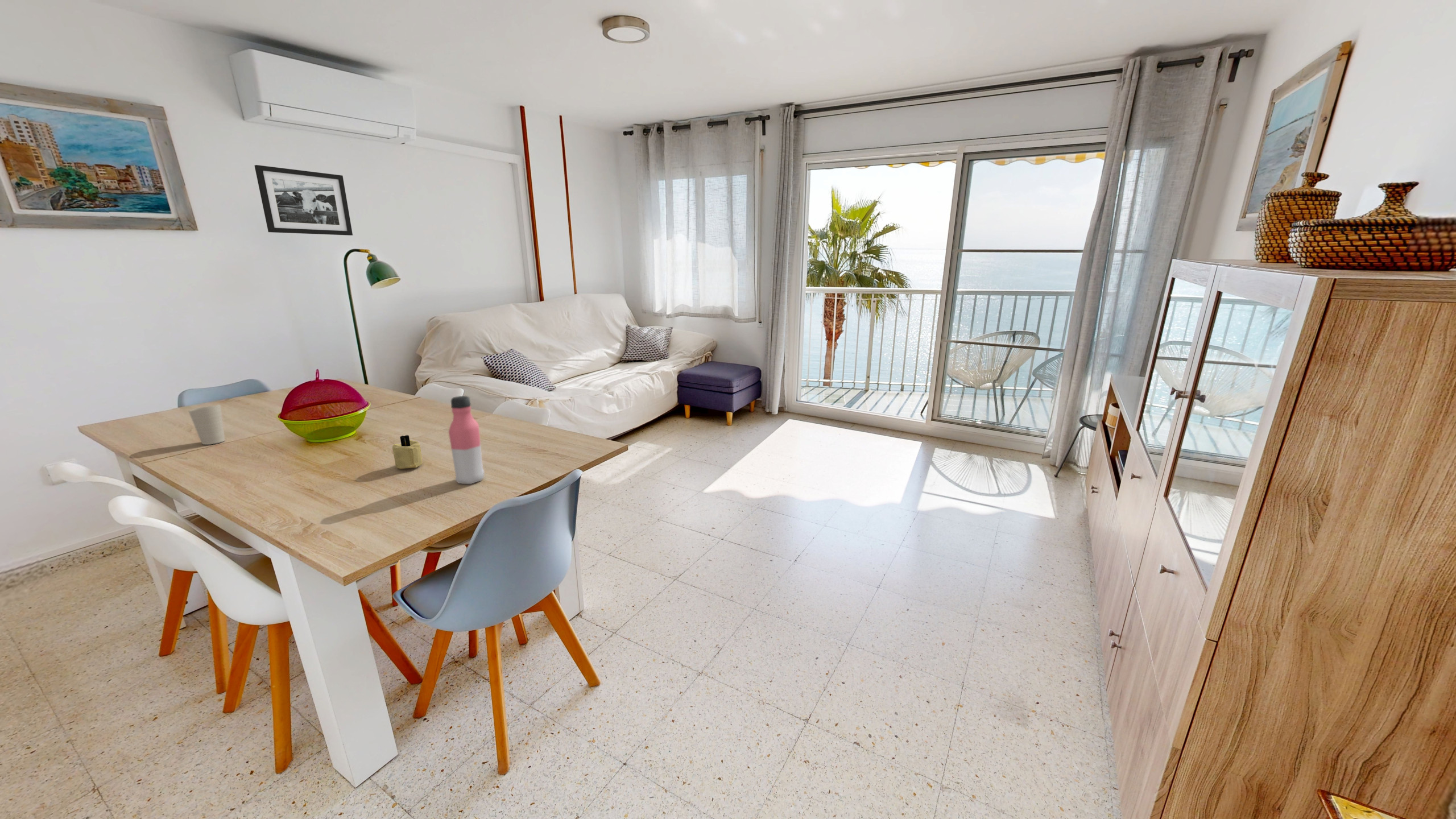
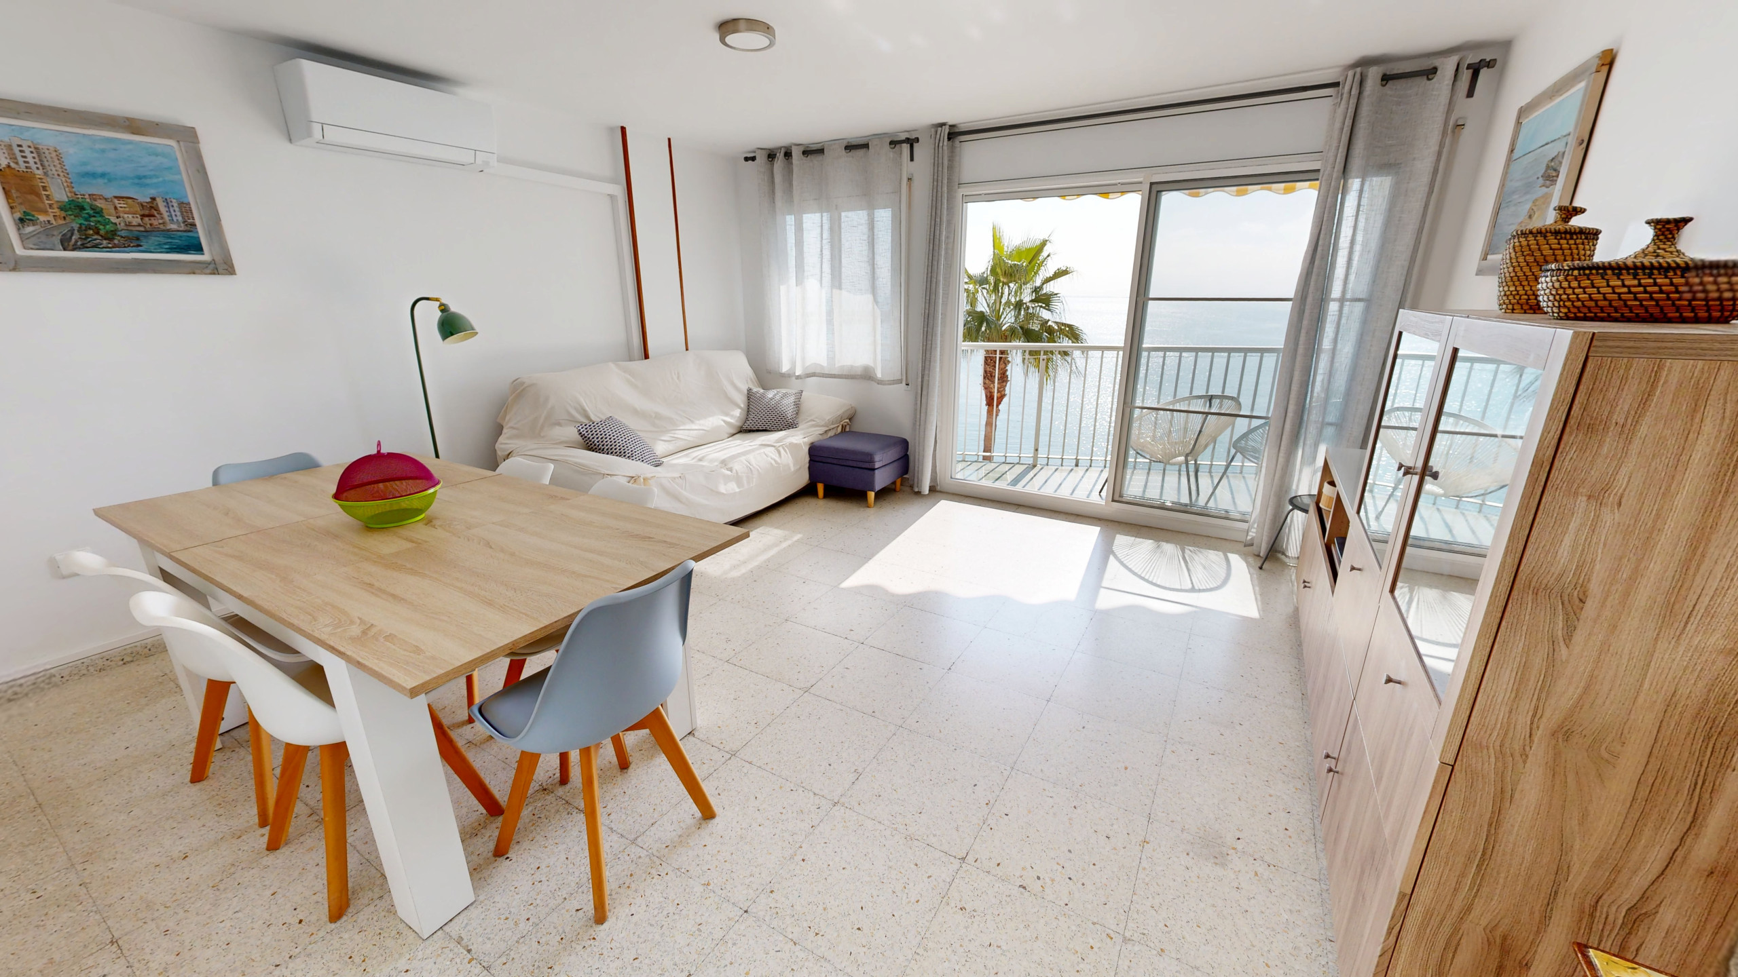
- water bottle [448,395,485,485]
- cup [188,404,225,445]
- picture frame [254,164,353,236]
- candle [392,435,423,469]
